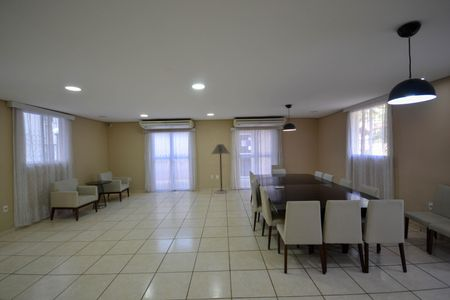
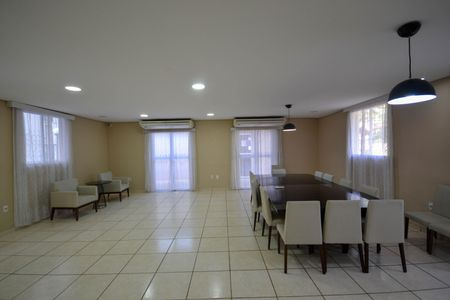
- floor lamp [211,143,231,194]
